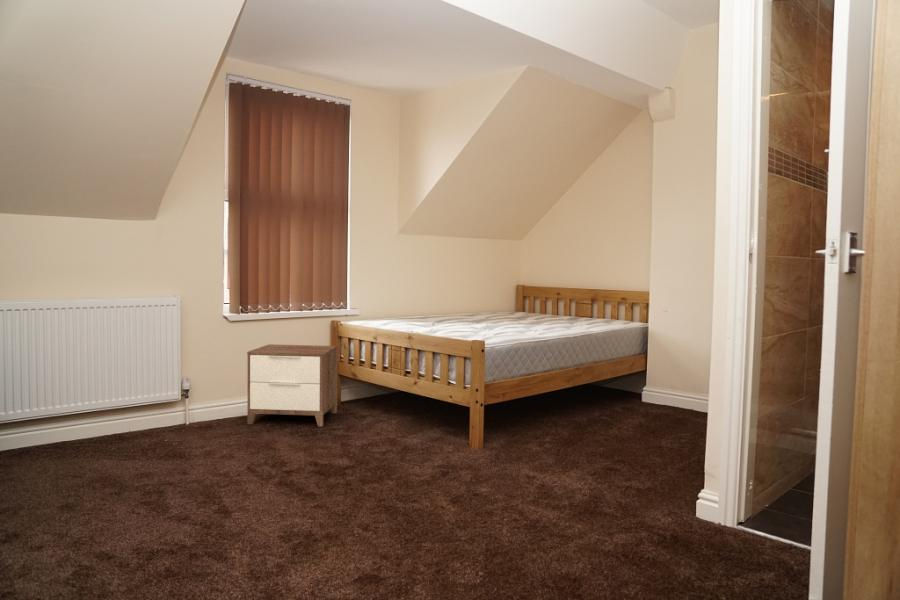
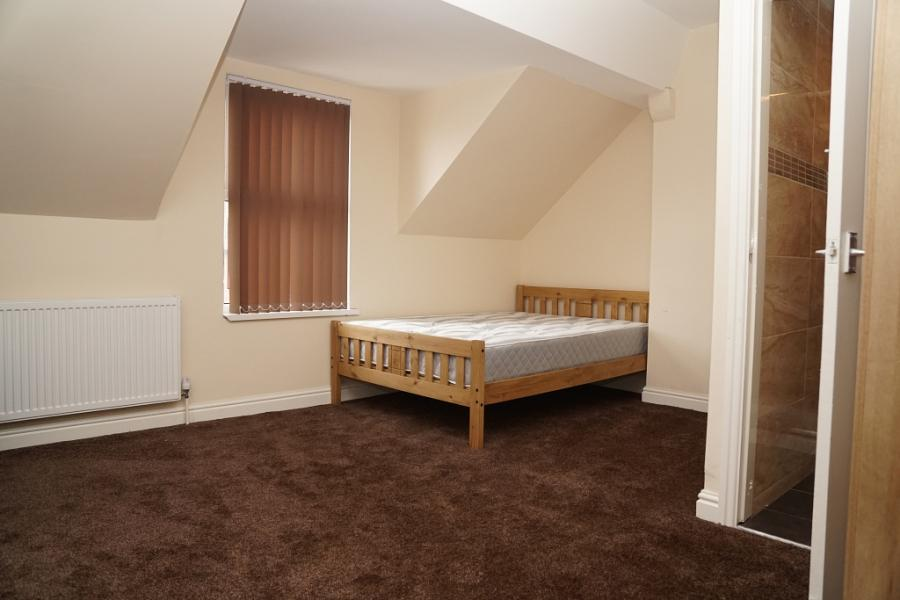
- nightstand [246,343,339,428]
